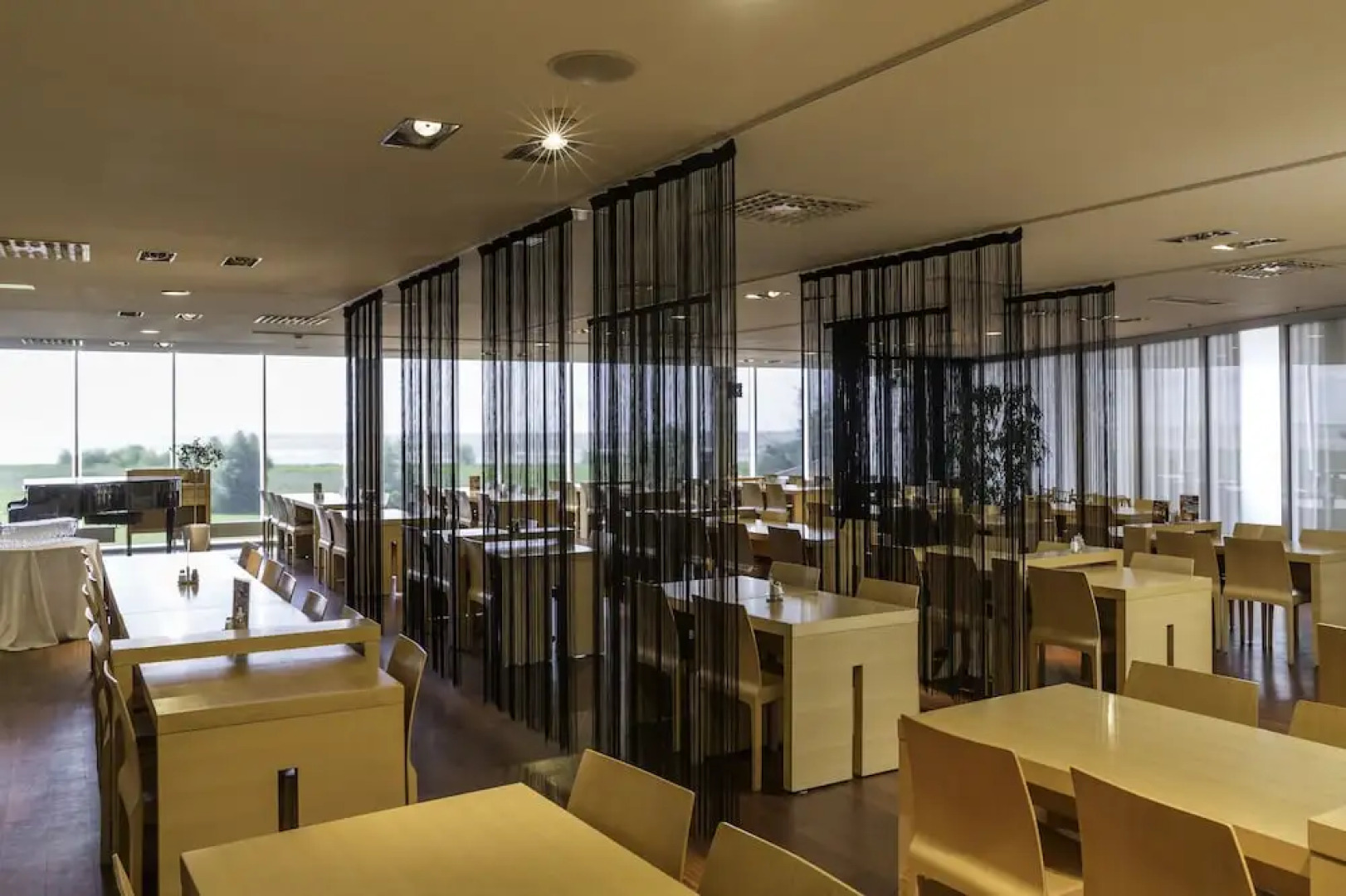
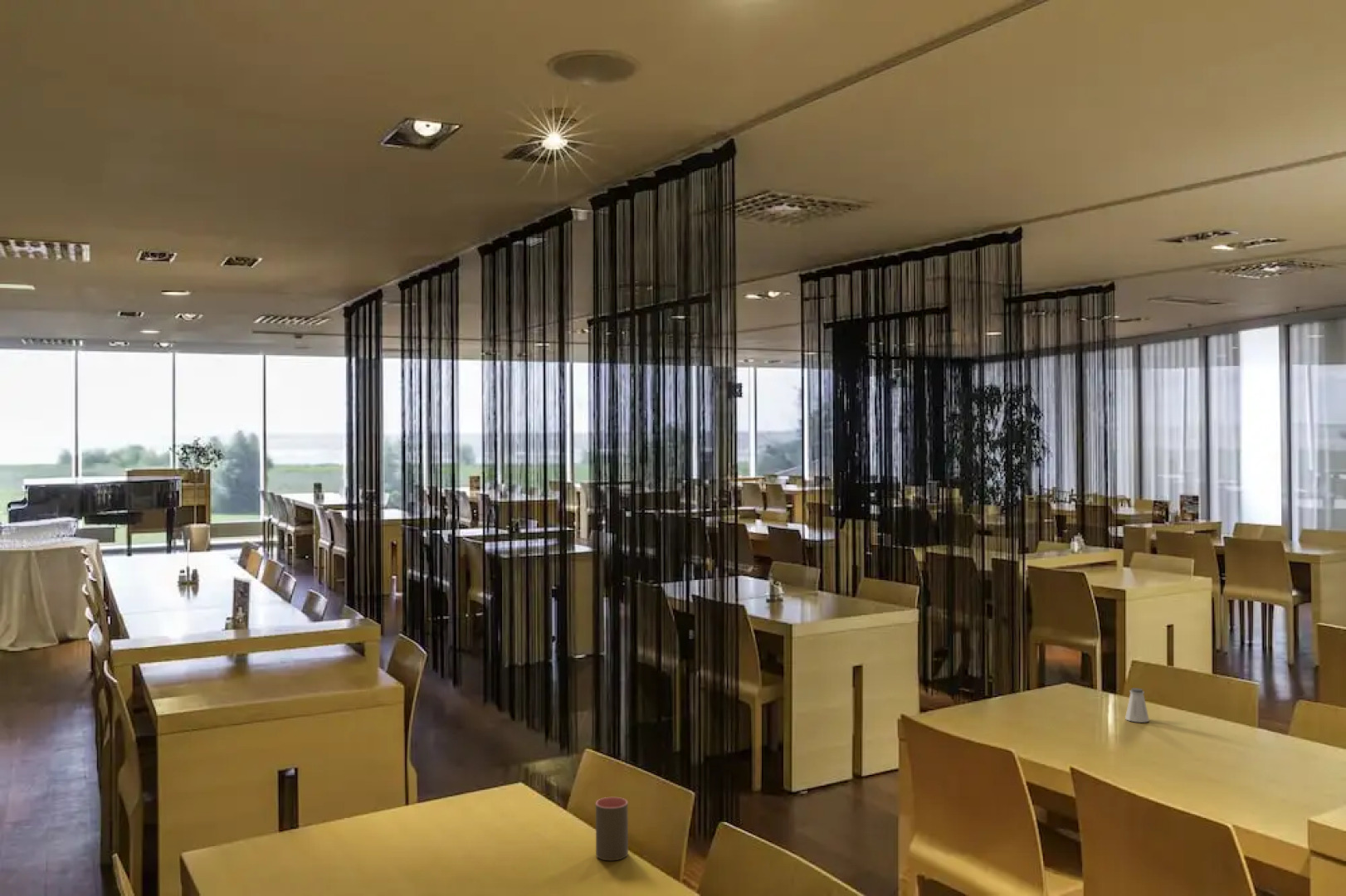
+ cup [595,796,629,861]
+ saltshaker [1124,687,1150,723]
